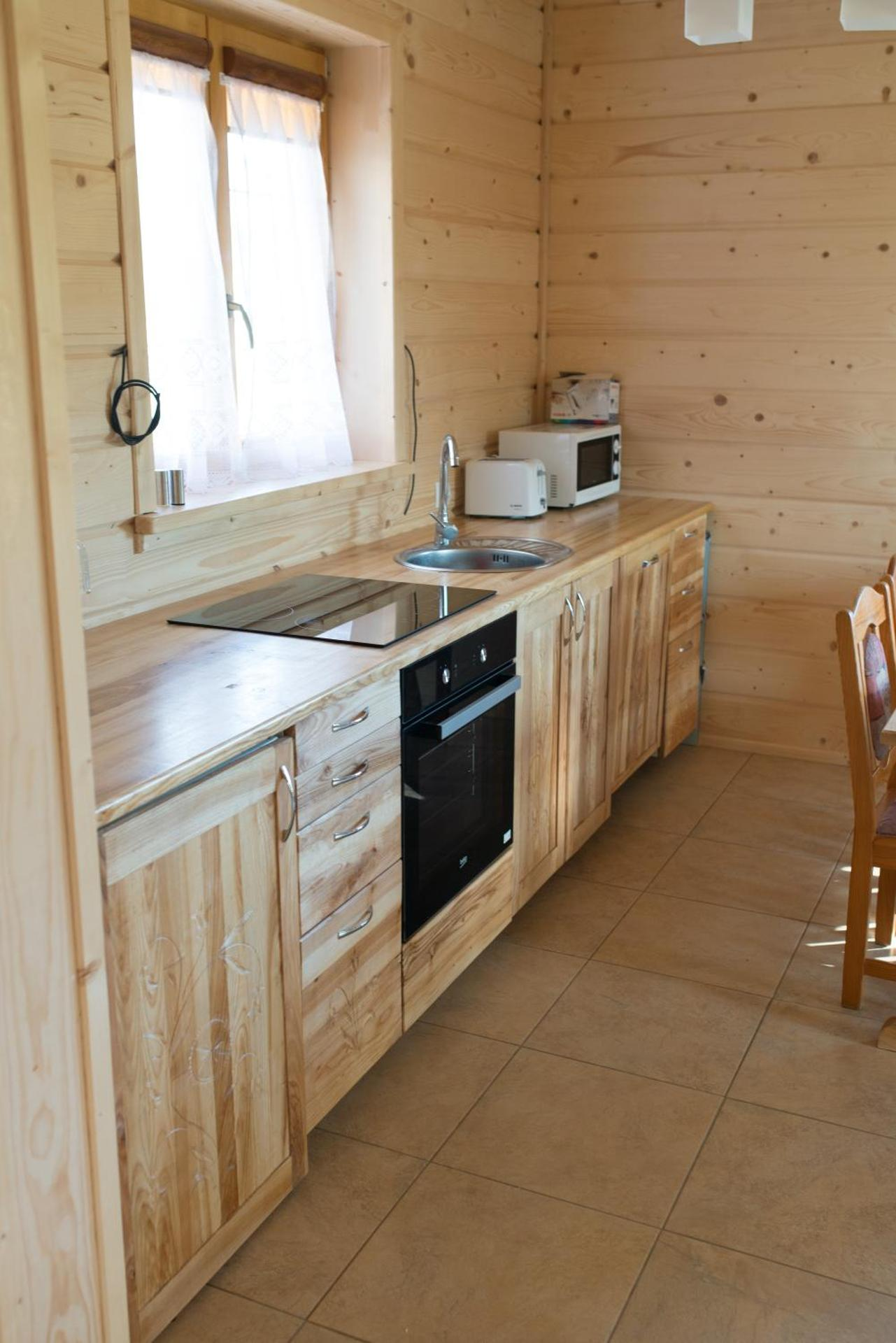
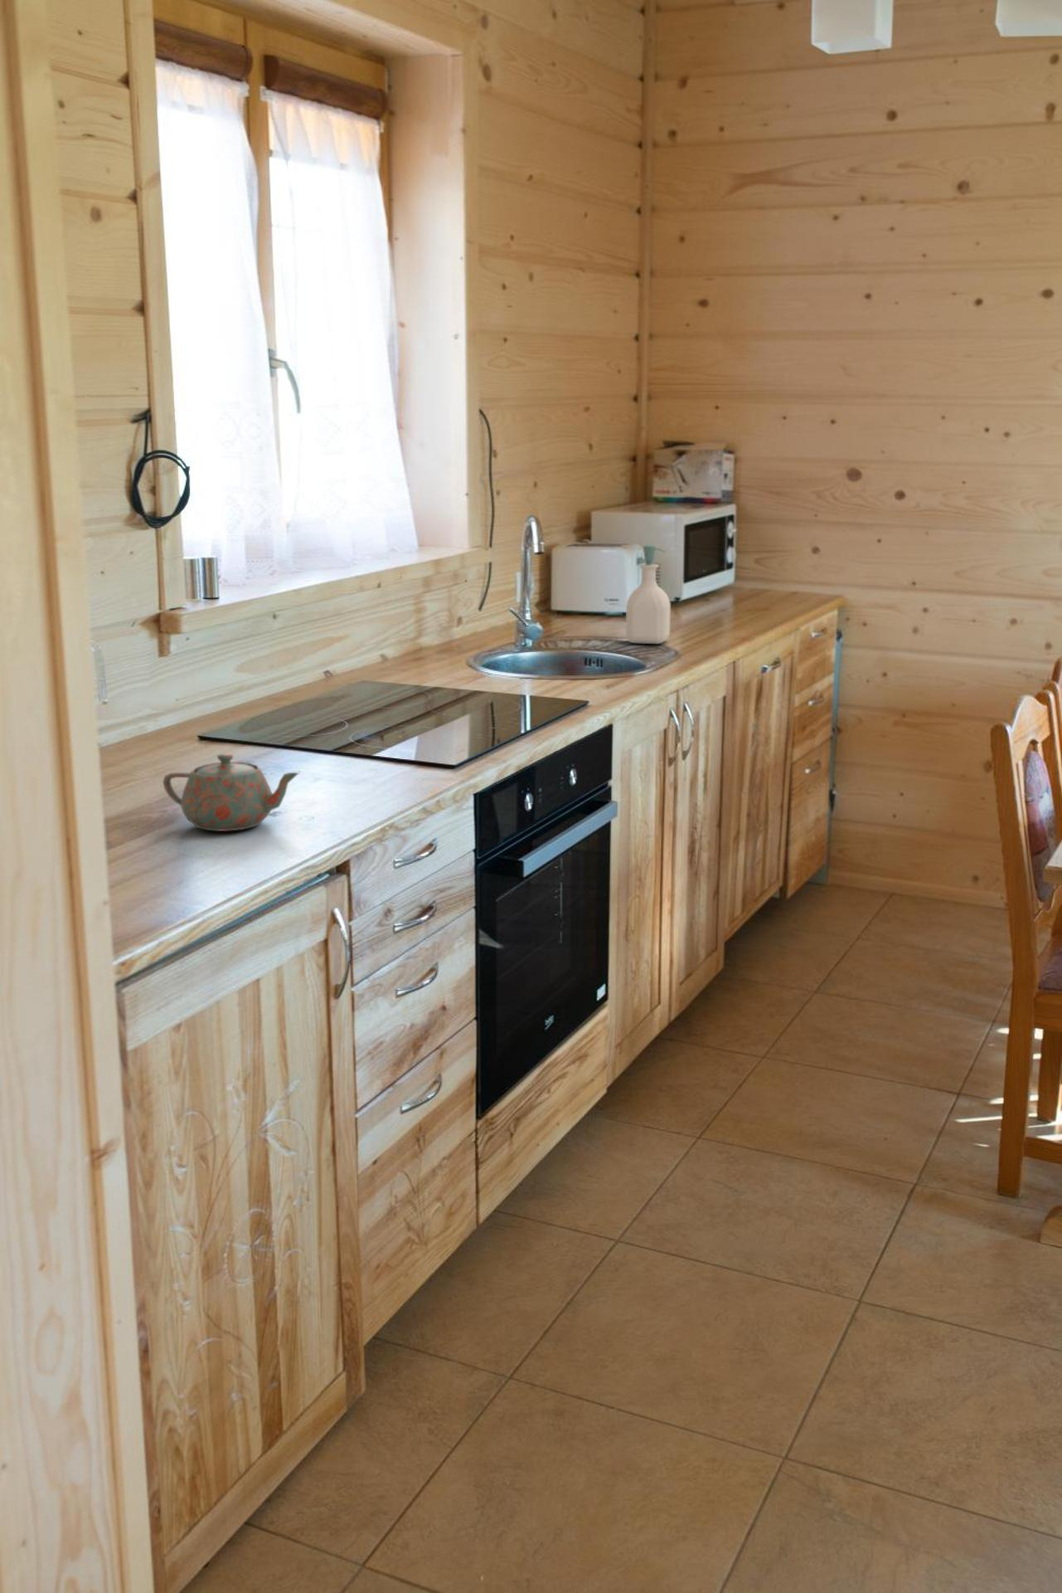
+ teapot [161,753,300,833]
+ soap bottle [625,544,672,644]
